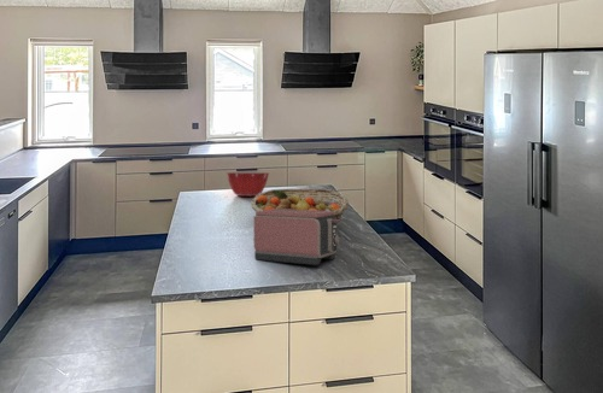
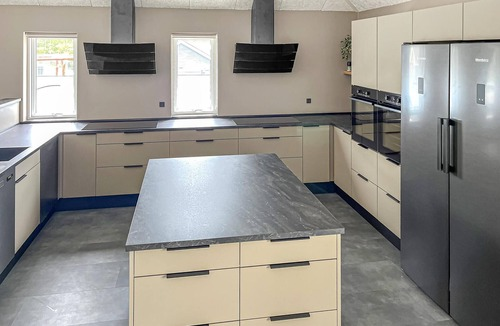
- mixing bowl [224,171,270,198]
- toaster [253,209,341,266]
- fruit basket [250,188,350,221]
